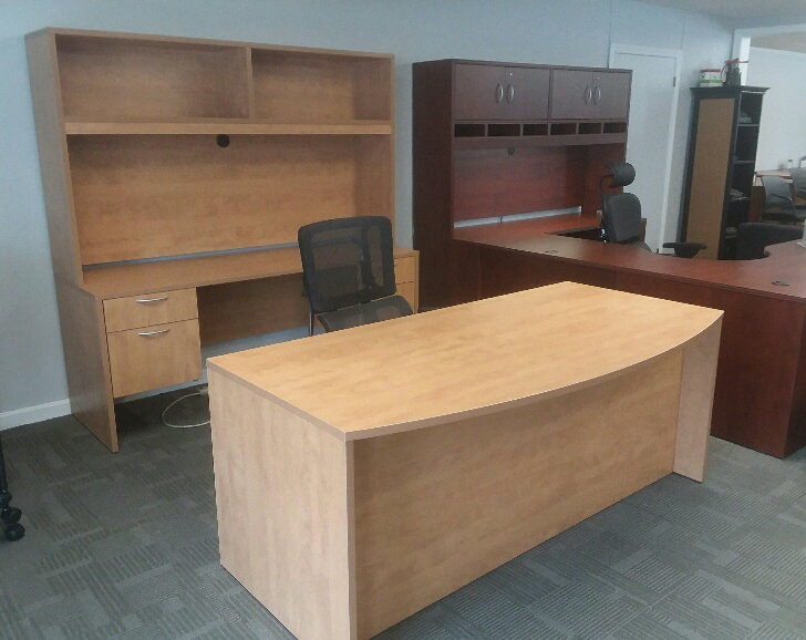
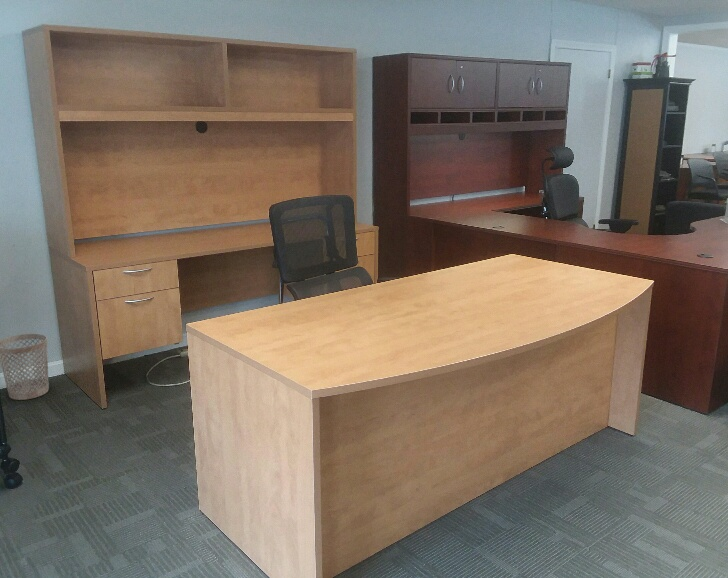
+ wastebasket [0,333,50,401]
